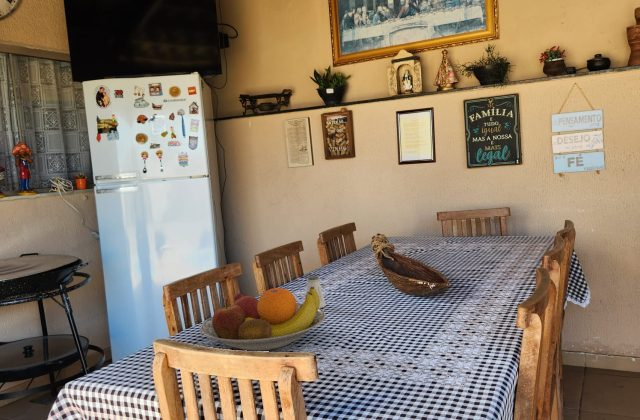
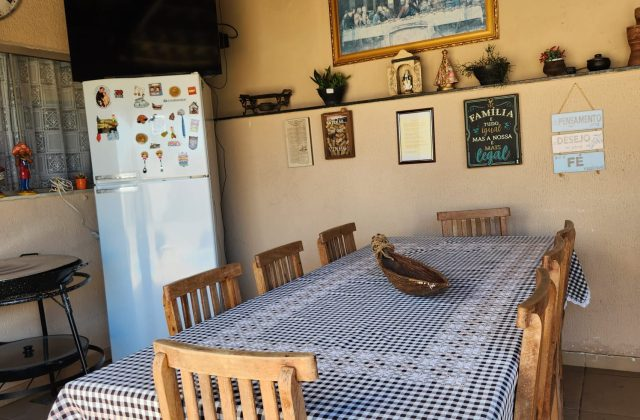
- fruit bowl [199,287,326,352]
- saltshaker [305,275,327,309]
